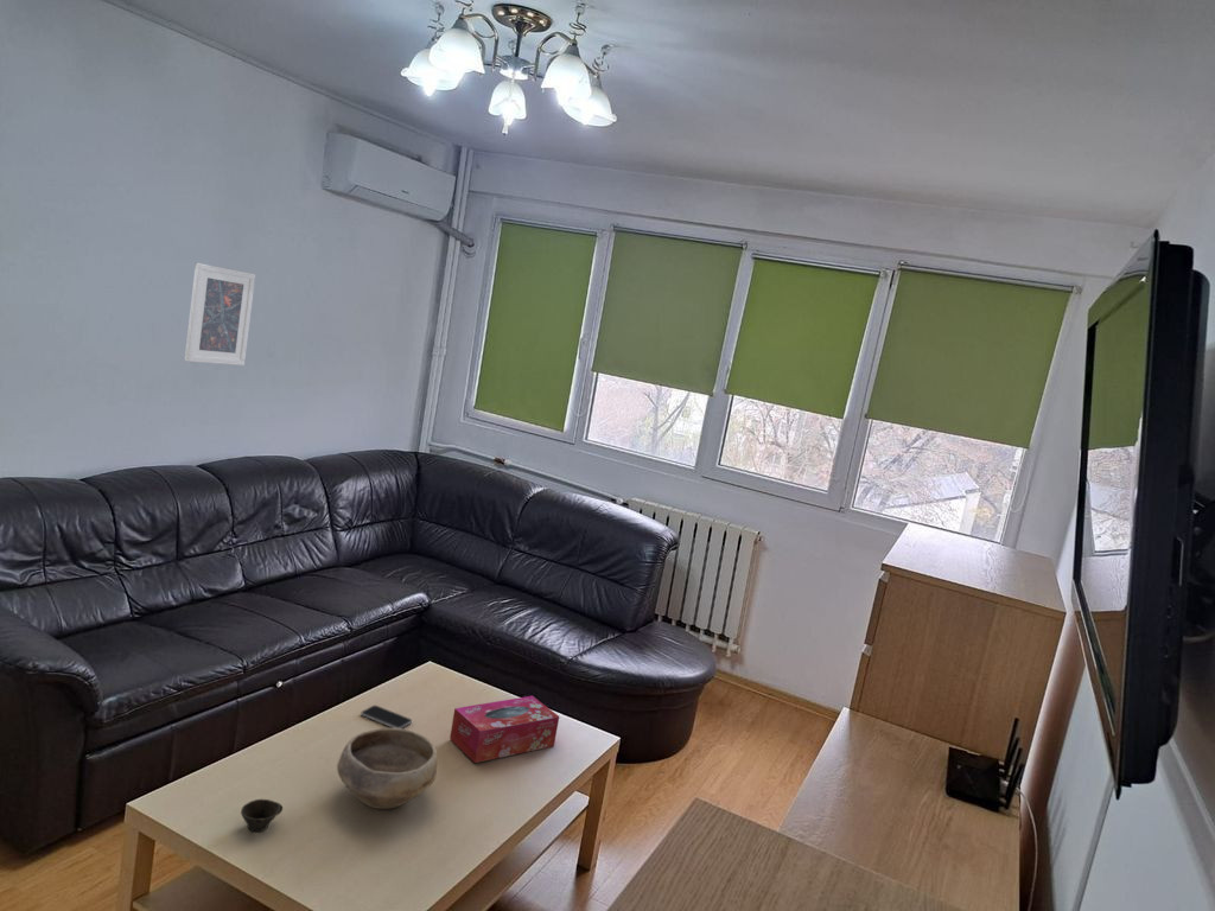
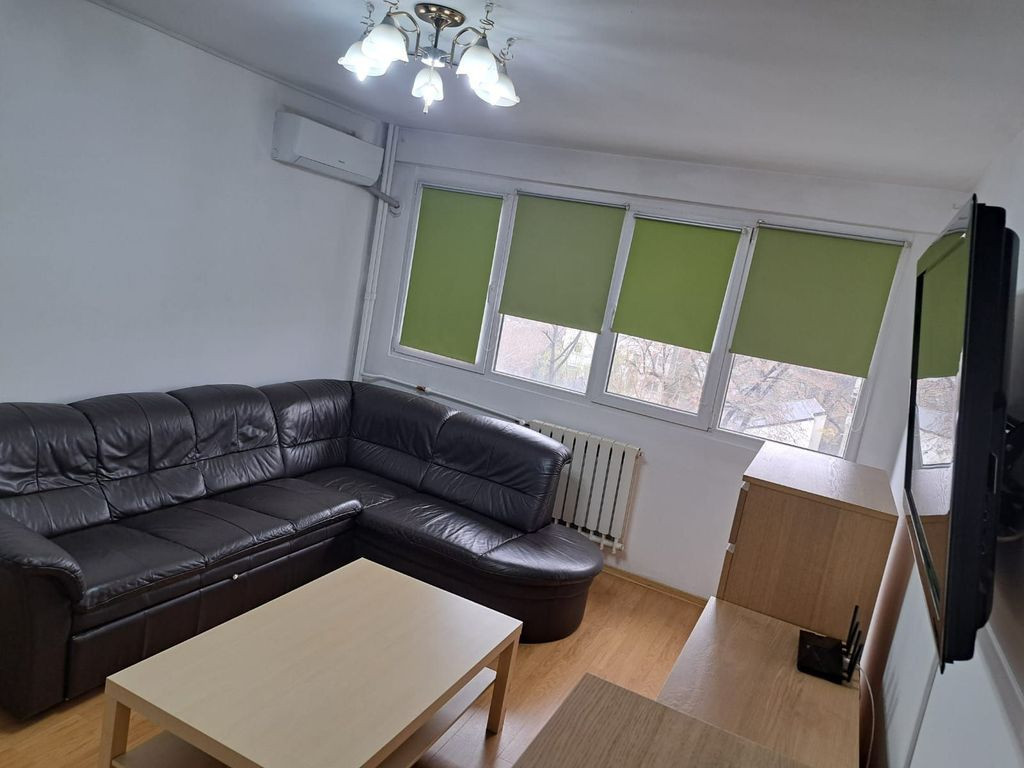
- cup [240,798,284,833]
- tissue box [449,695,560,764]
- bowl [336,727,438,810]
- smartphone [360,705,413,728]
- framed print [183,262,256,367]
